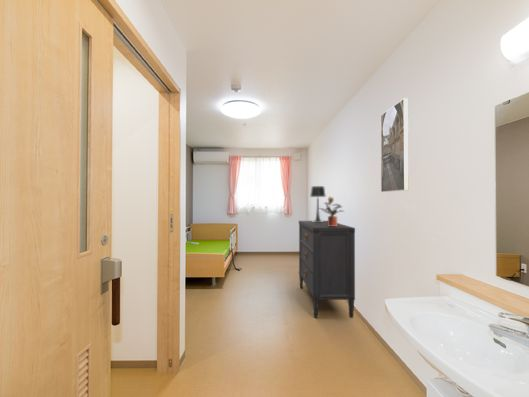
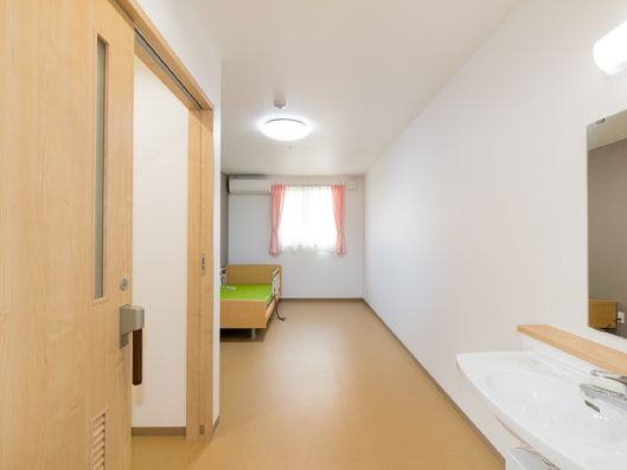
- dresser [298,220,356,319]
- potted plant [319,196,345,226]
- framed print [380,97,410,193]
- table lamp [309,185,327,222]
